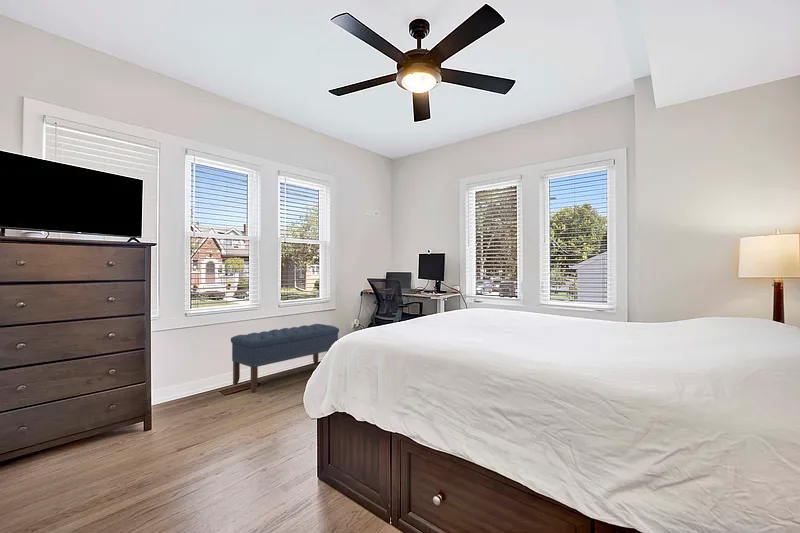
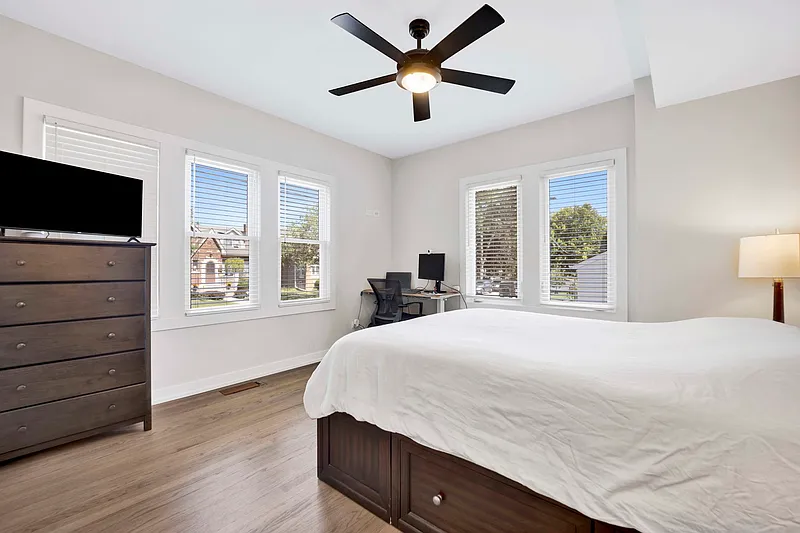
- bench [230,323,340,393]
